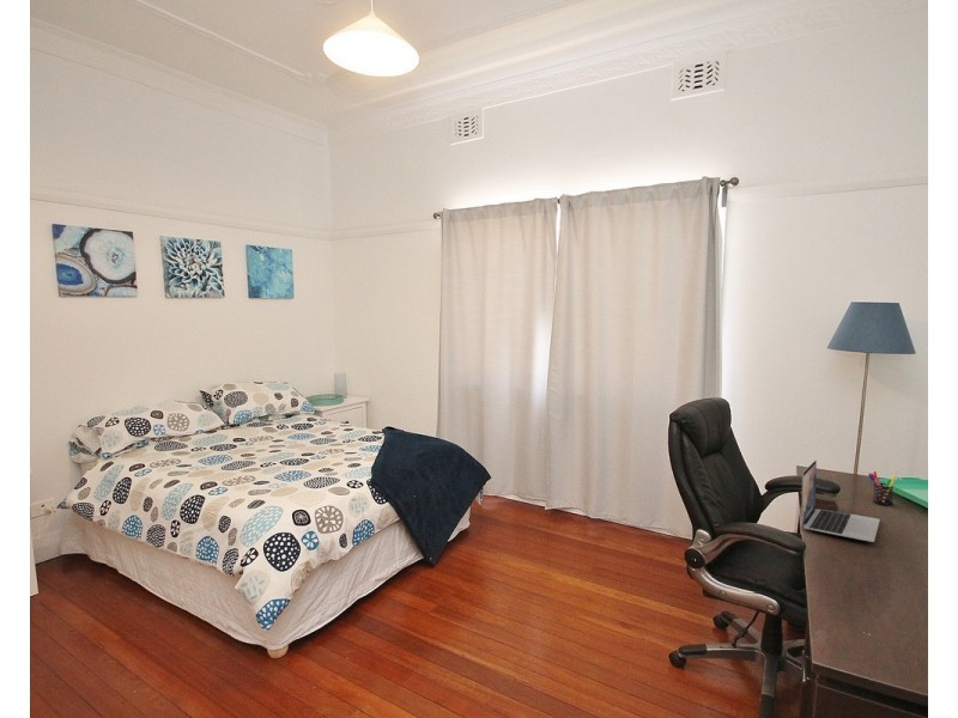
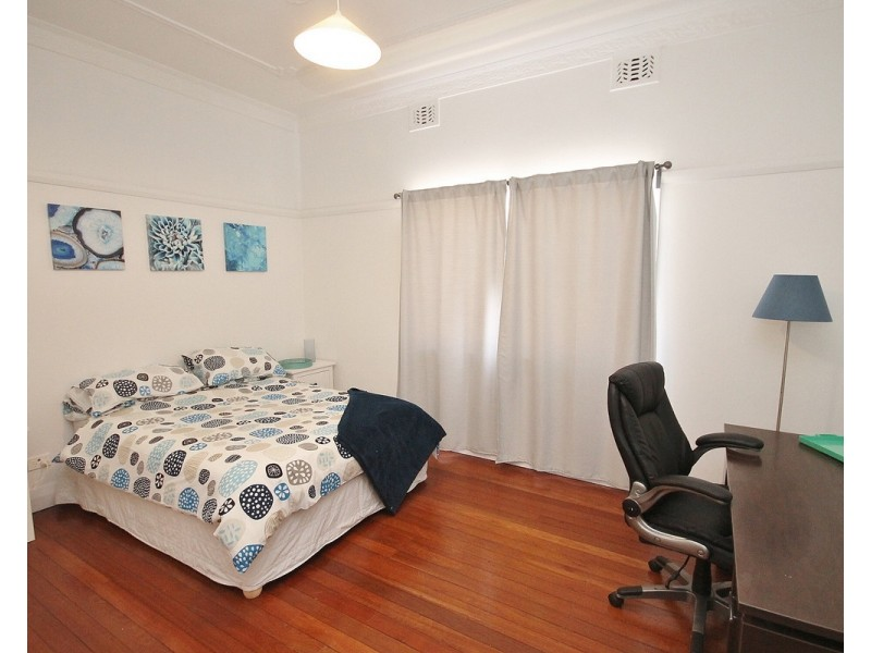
- pen holder [868,470,898,506]
- laptop [801,460,881,543]
